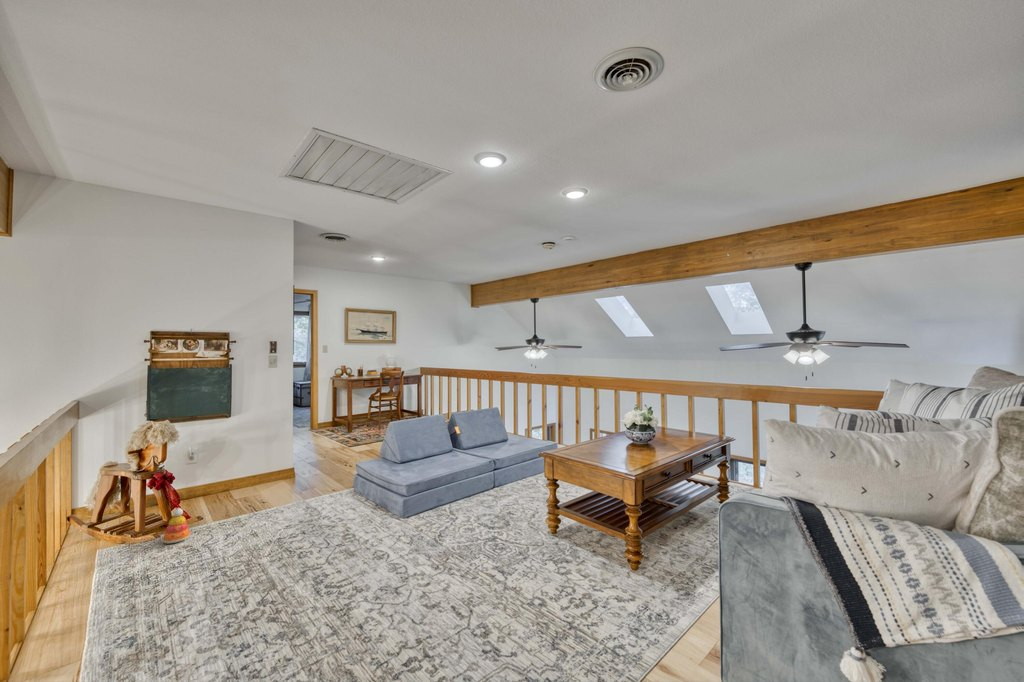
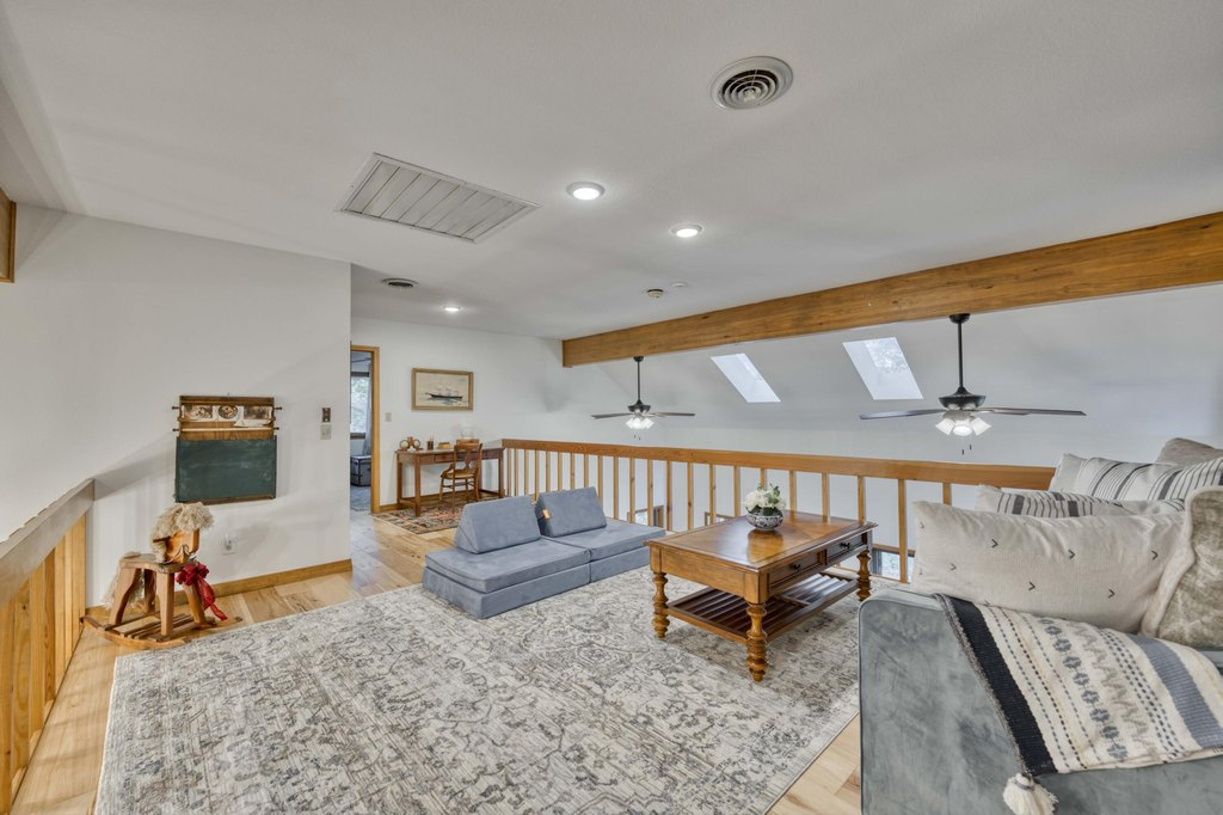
- stacking toy [161,507,192,545]
